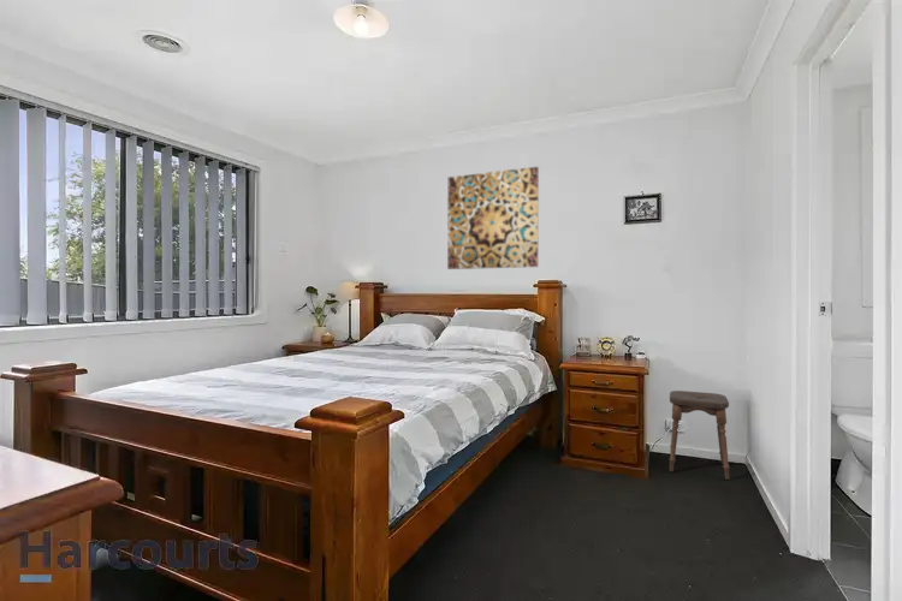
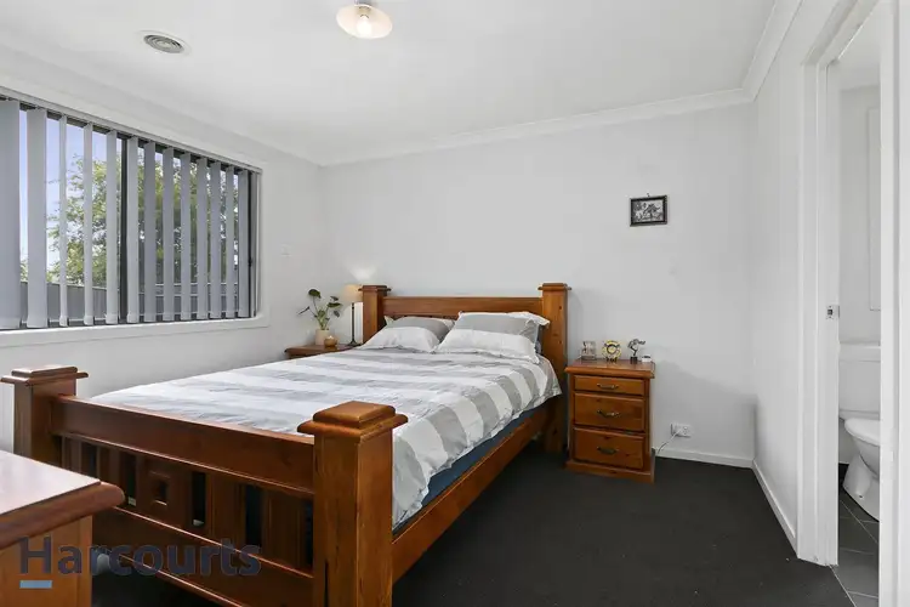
- wall art [446,166,540,270]
- stool [669,389,730,481]
